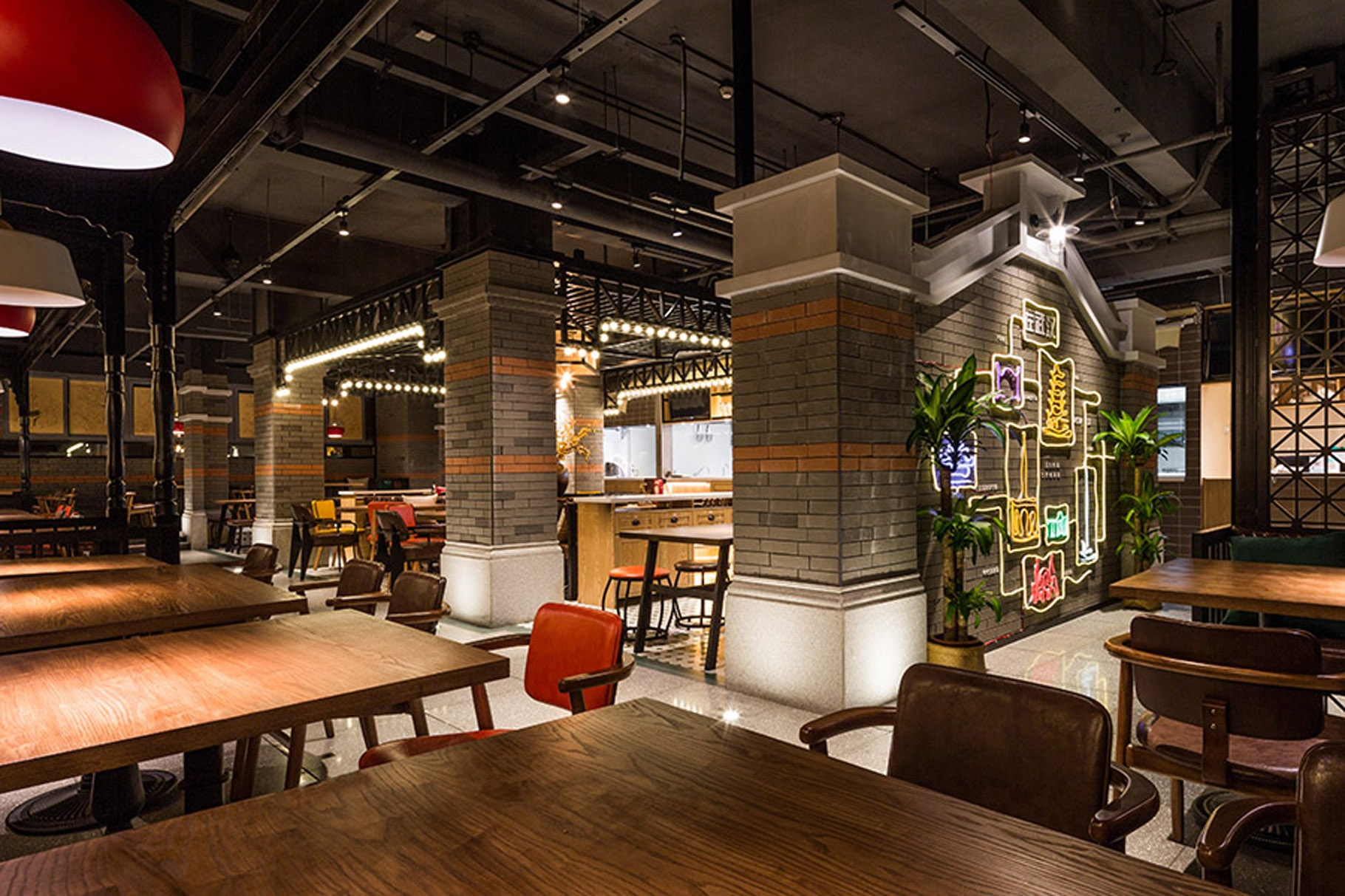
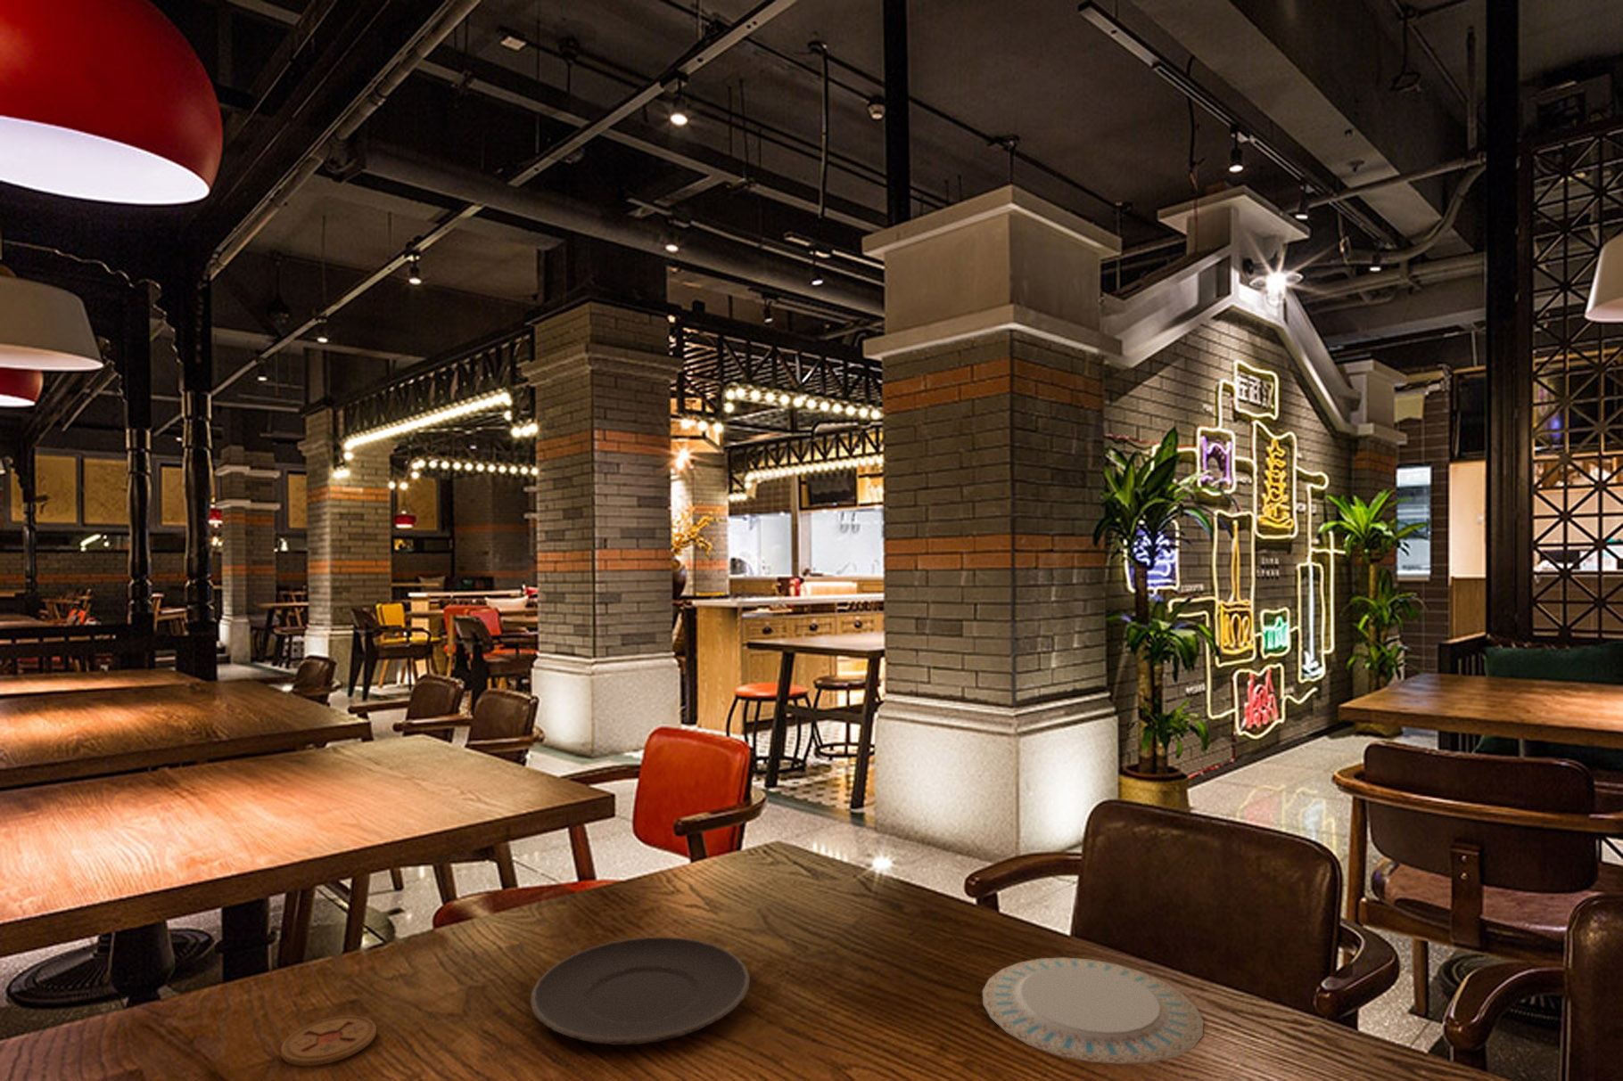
+ coaster [280,1015,378,1067]
+ chinaware [982,957,1204,1065]
+ plate [530,936,751,1046]
